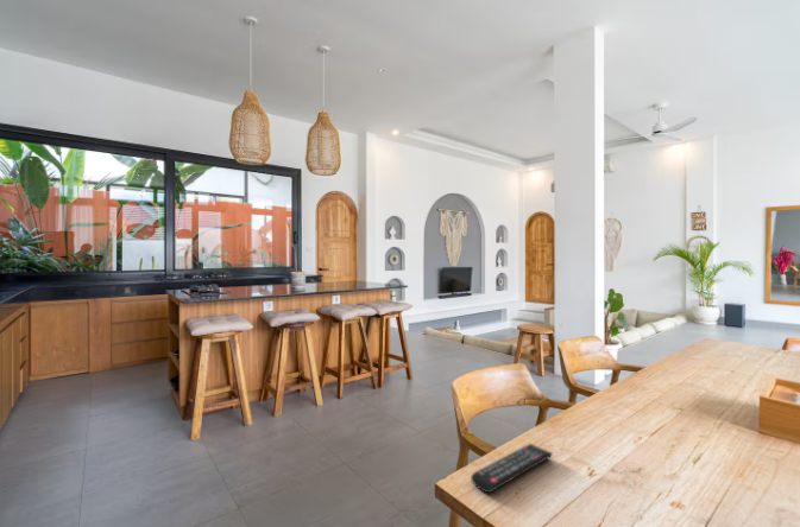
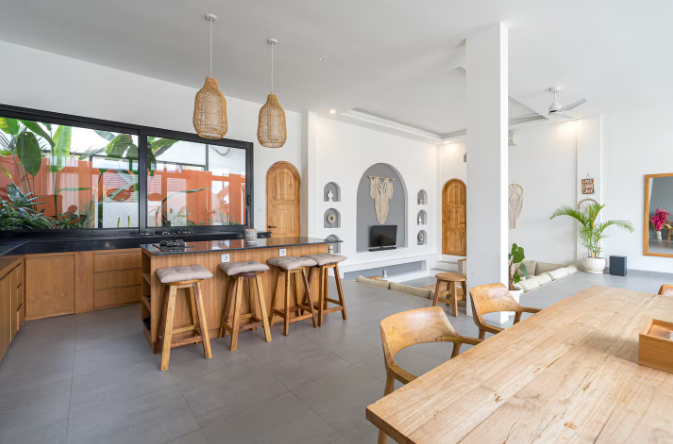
- remote control [470,443,554,494]
